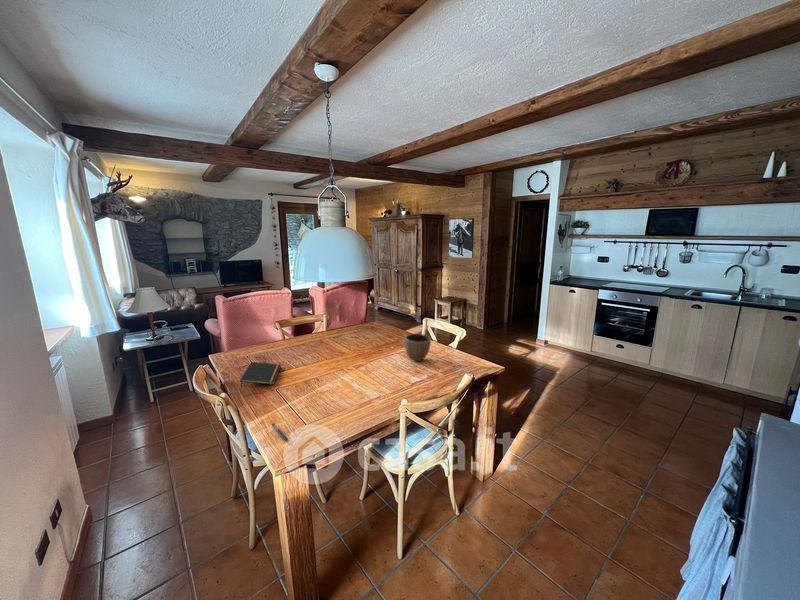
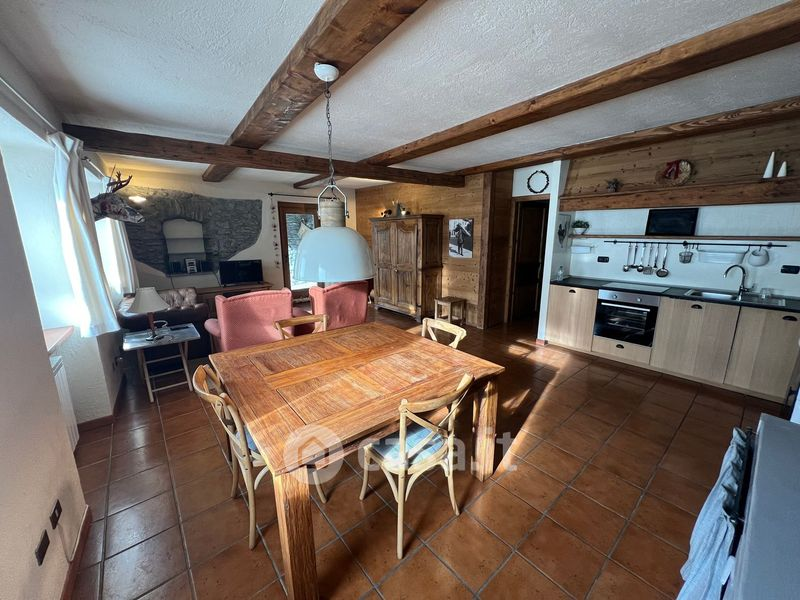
- decorative bowl [404,333,432,363]
- notepad [239,361,282,389]
- pen [271,422,289,442]
